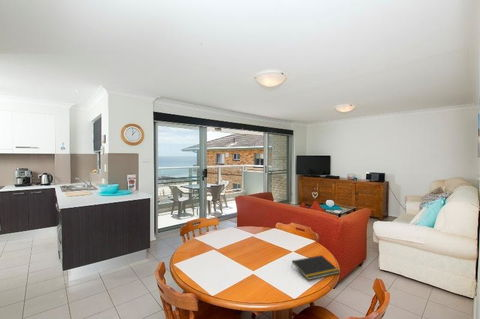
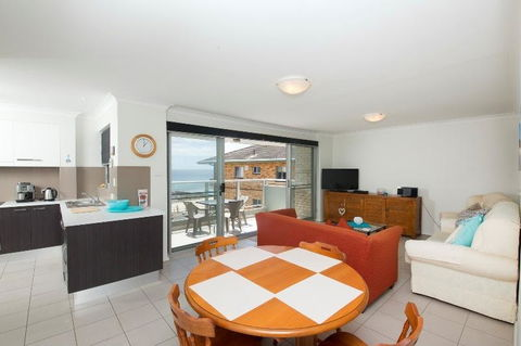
- notepad [290,254,341,281]
